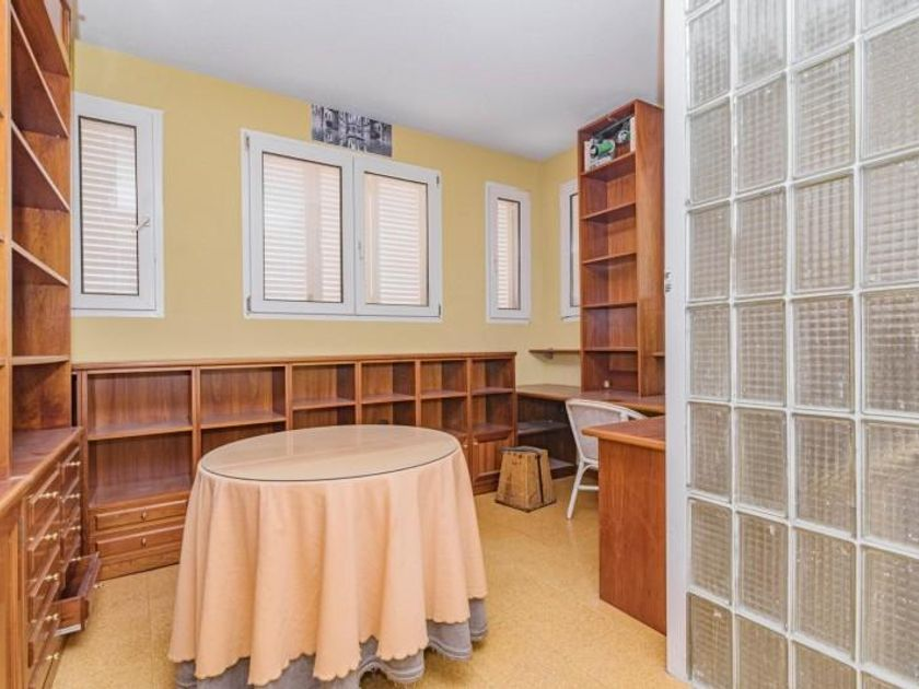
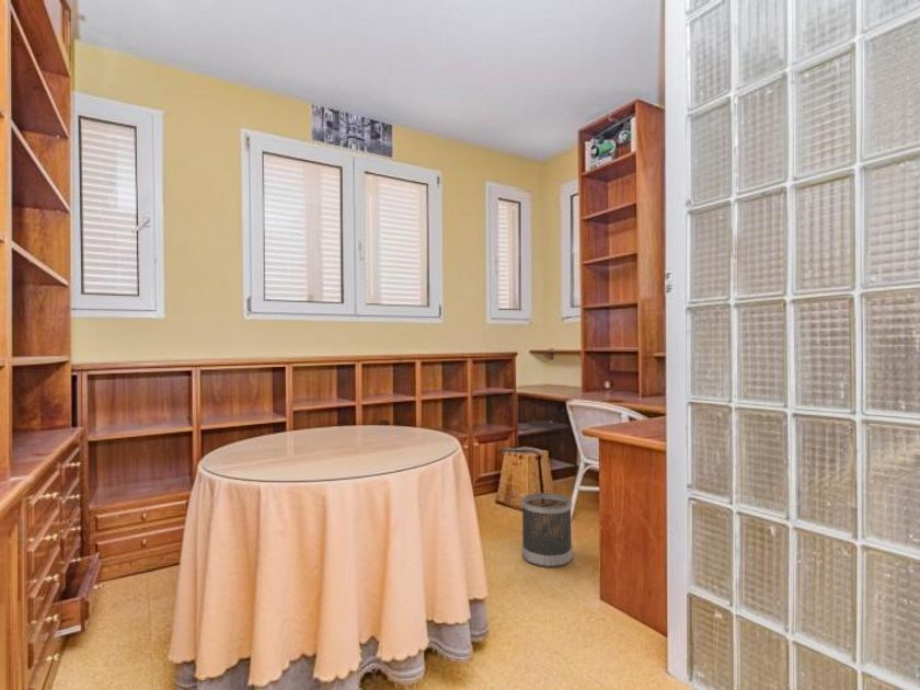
+ wastebasket [520,492,574,568]
